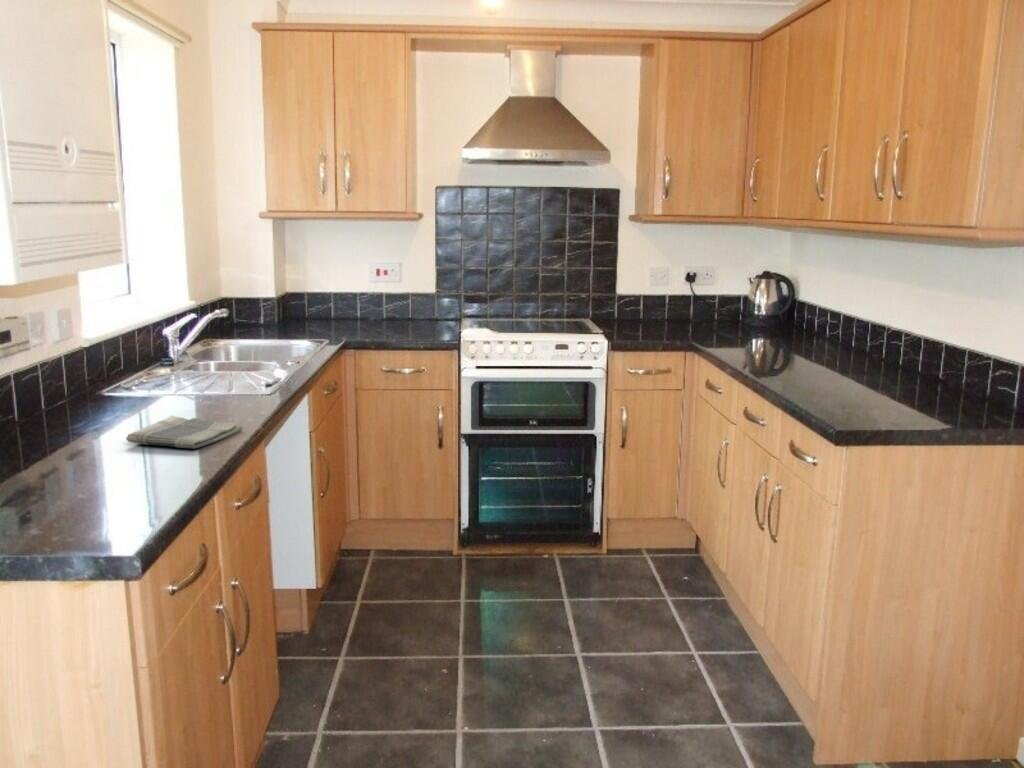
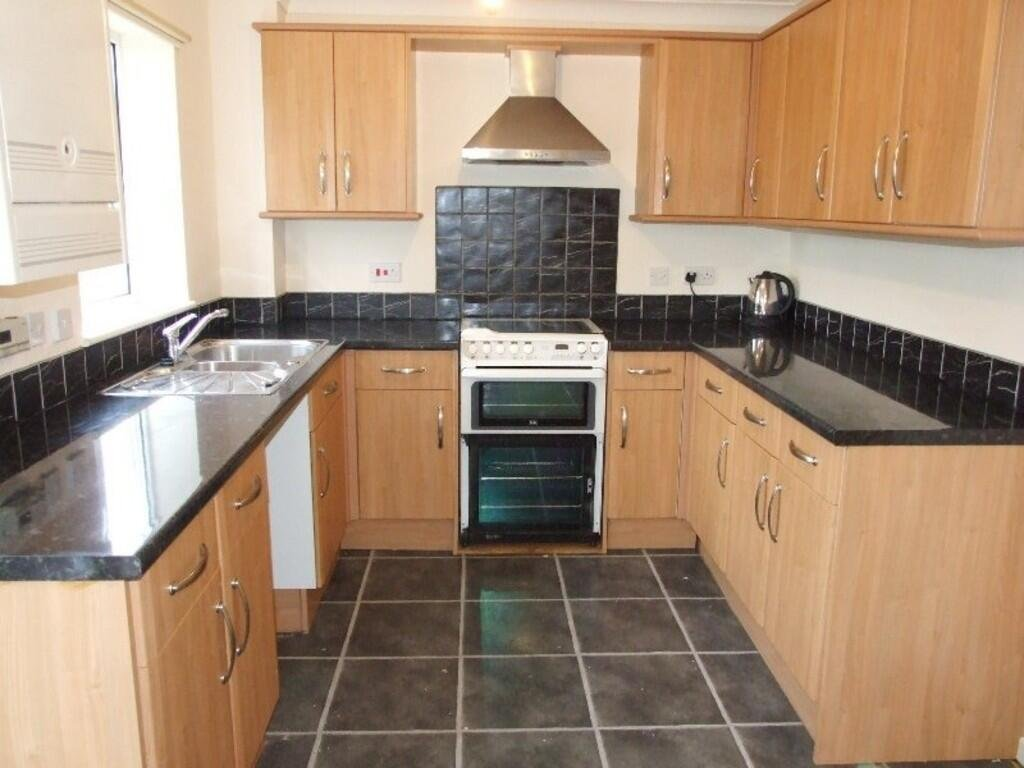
- dish towel [125,415,244,449]
